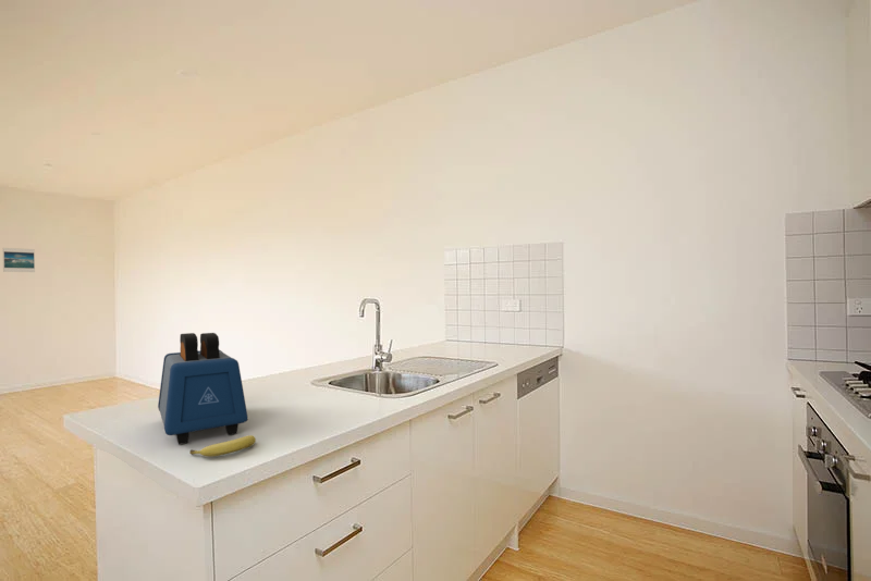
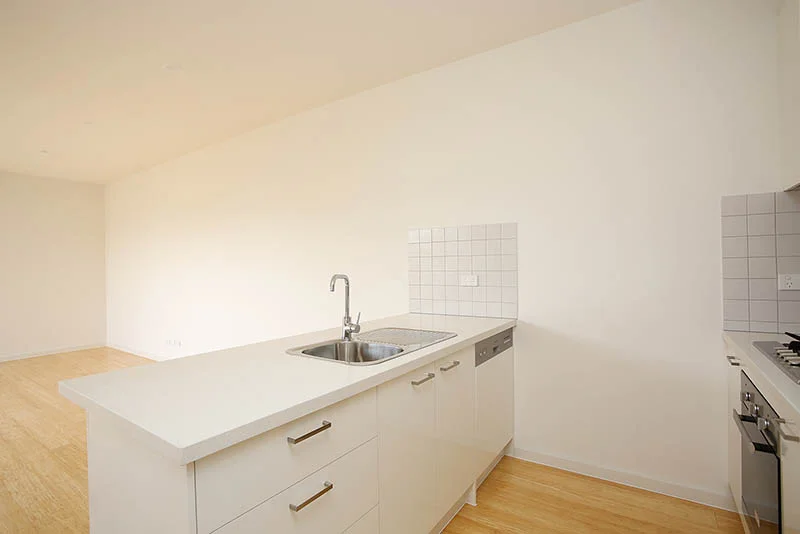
- toaster [157,332,248,446]
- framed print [2,247,36,273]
- fruit [188,434,257,458]
